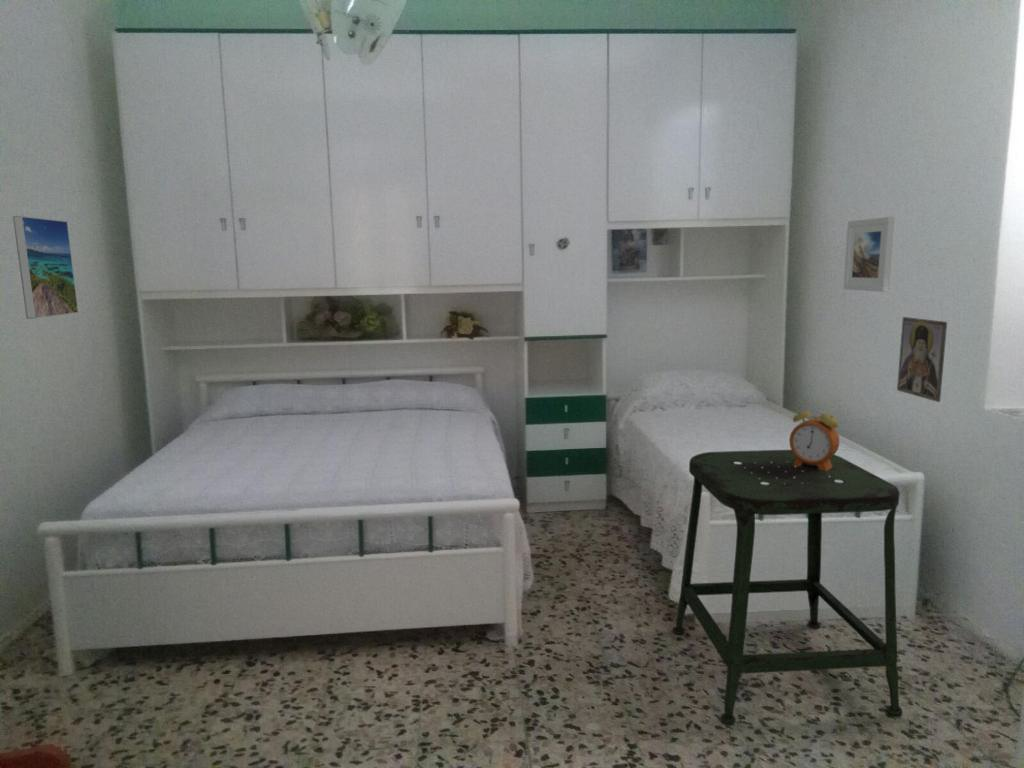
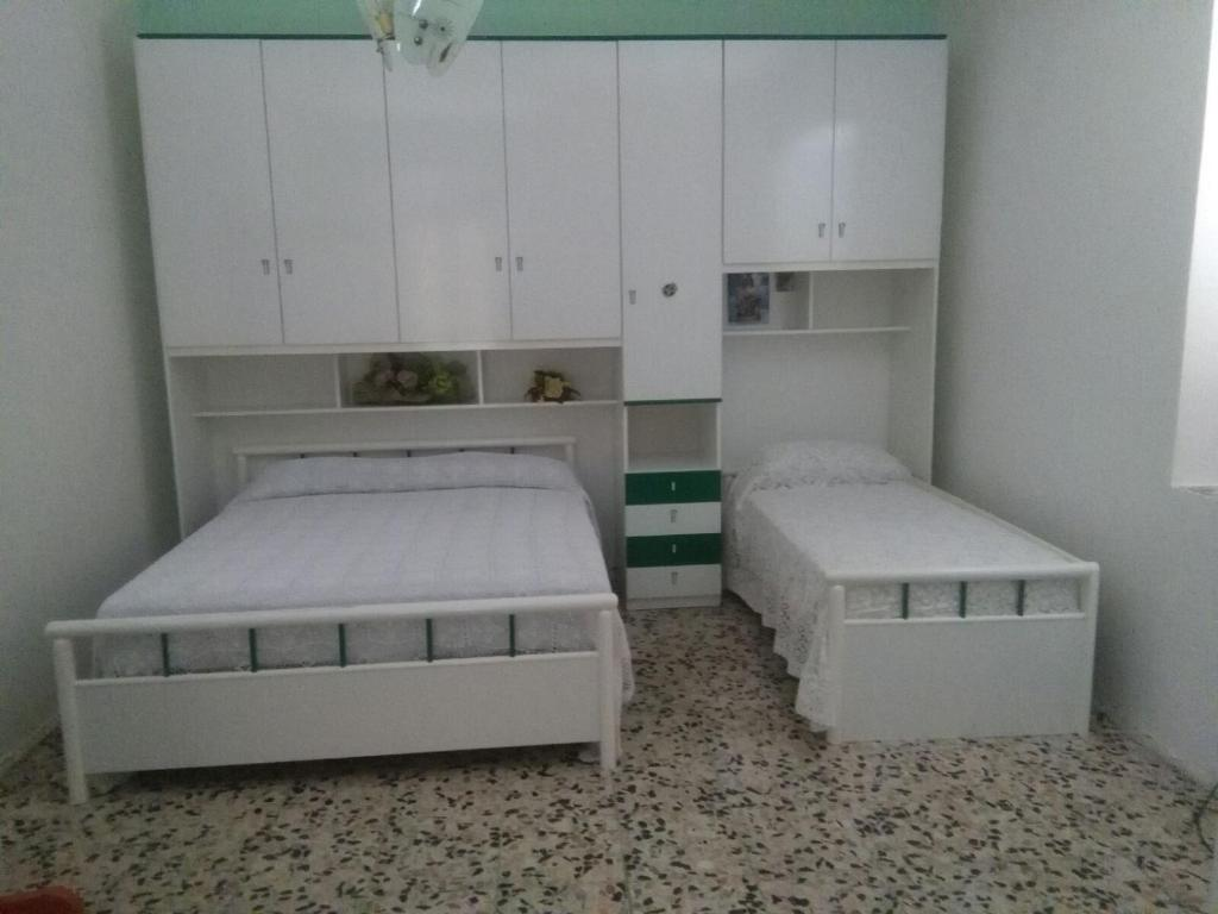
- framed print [843,216,895,293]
- stool [672,449,904,725]
- religious icon [896,316,948,403]
- alarm clock [788,401,840,471]
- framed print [12,215,80,320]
